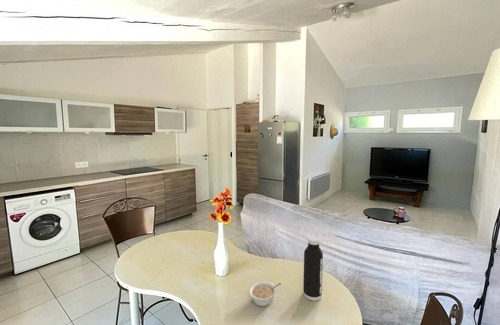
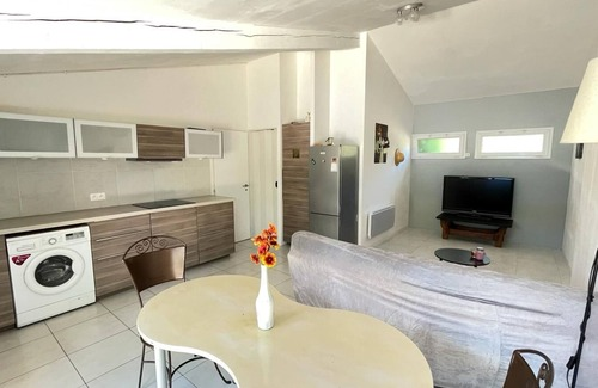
- legume [248,280,282,307]
- water bottle [302,236,324,302]
